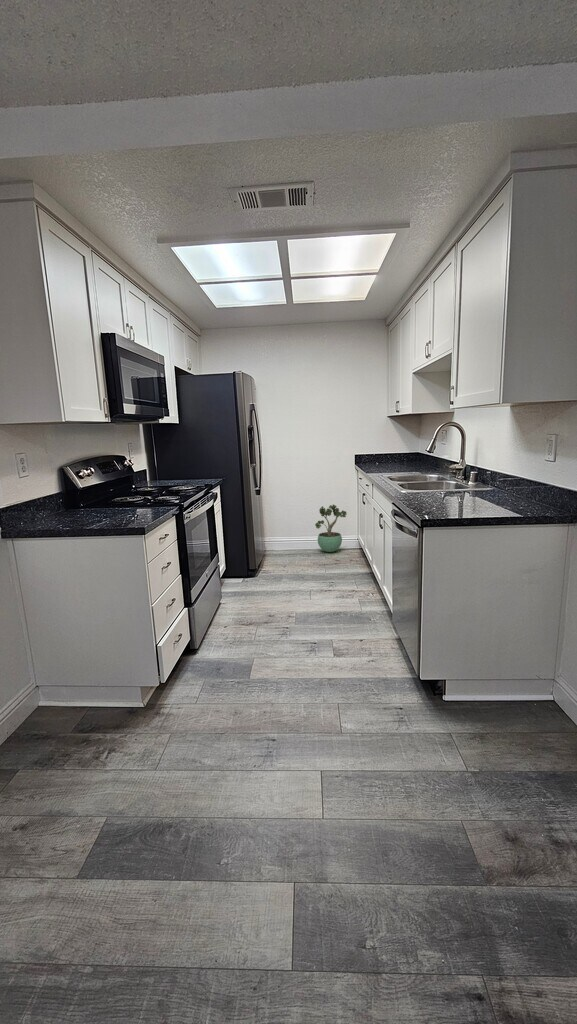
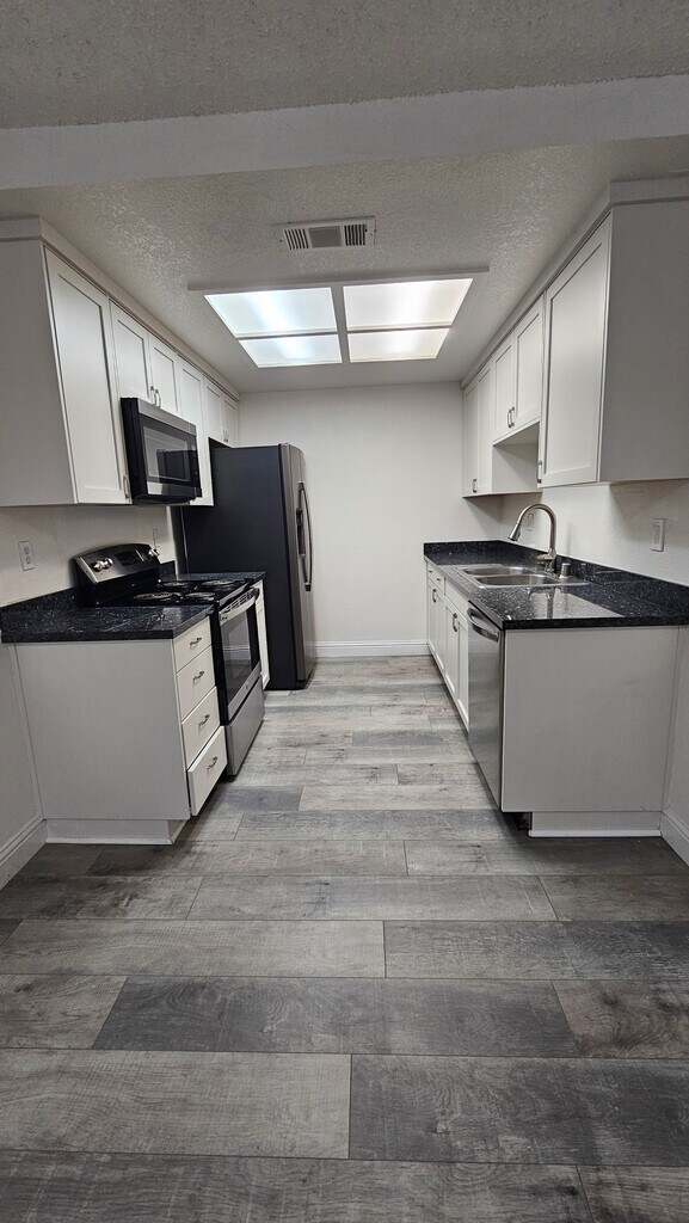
- potted plant [314,504,348,553]
